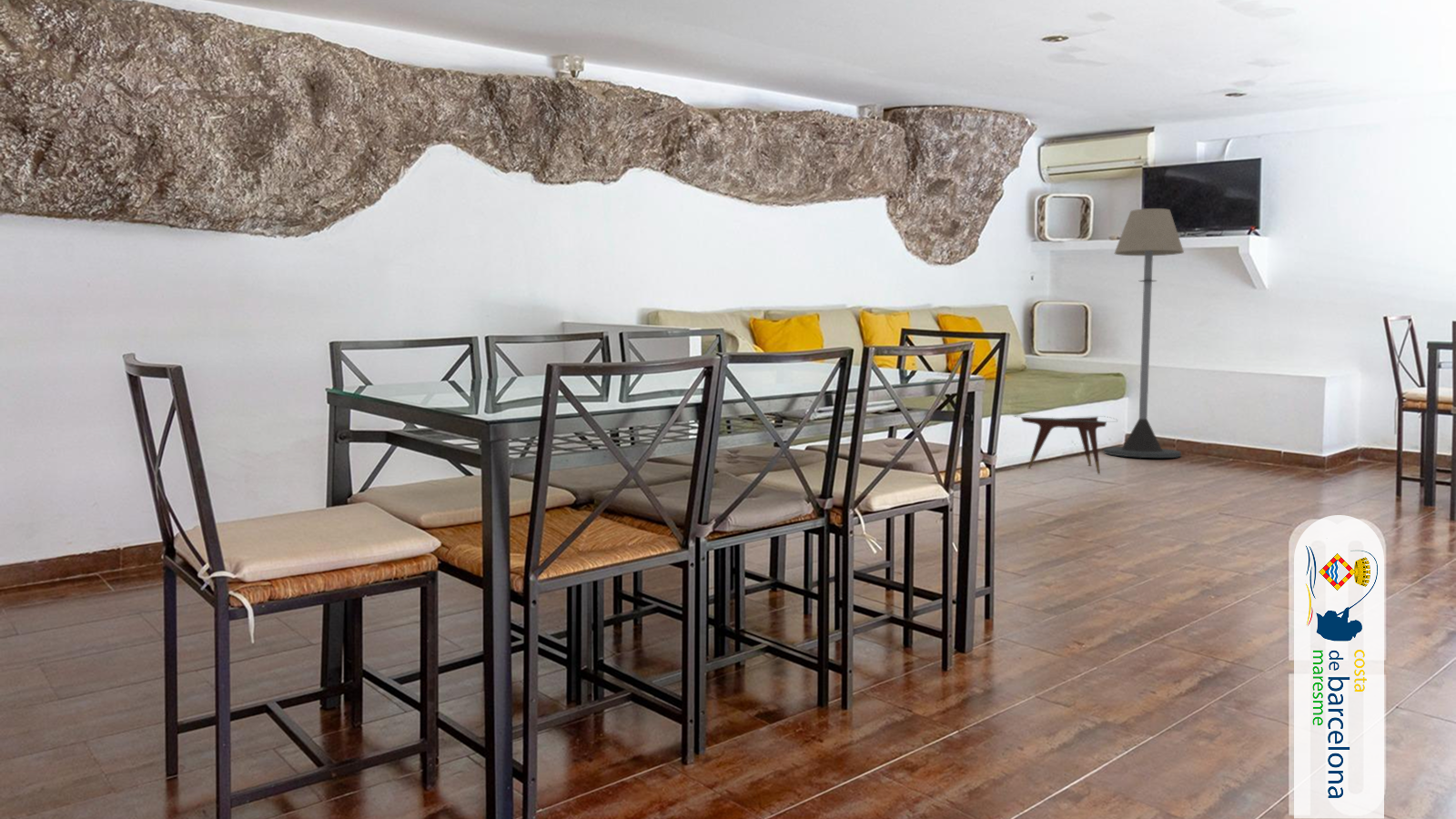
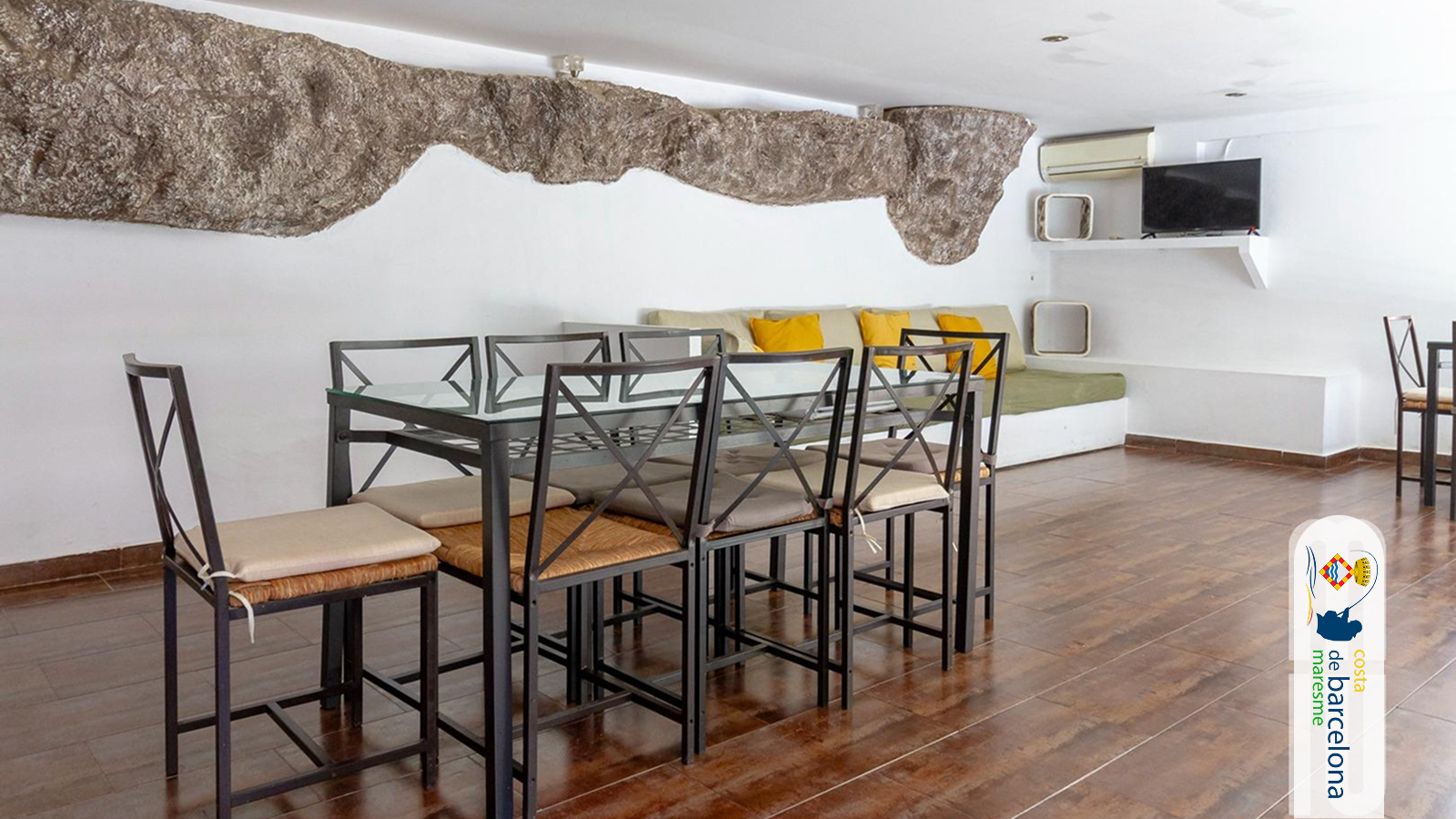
- side table [1012,415,1119,475]
- floor lamp [1102,207,1185,459]
